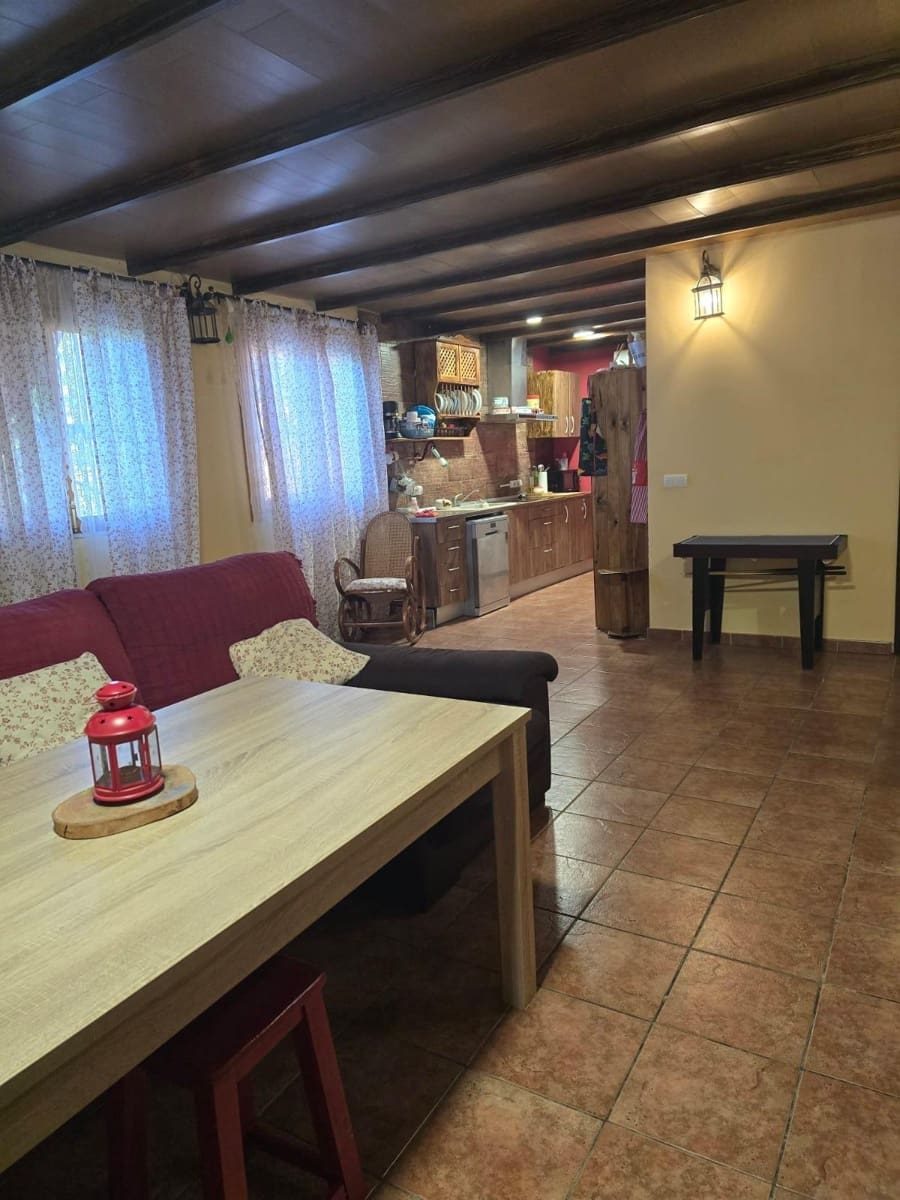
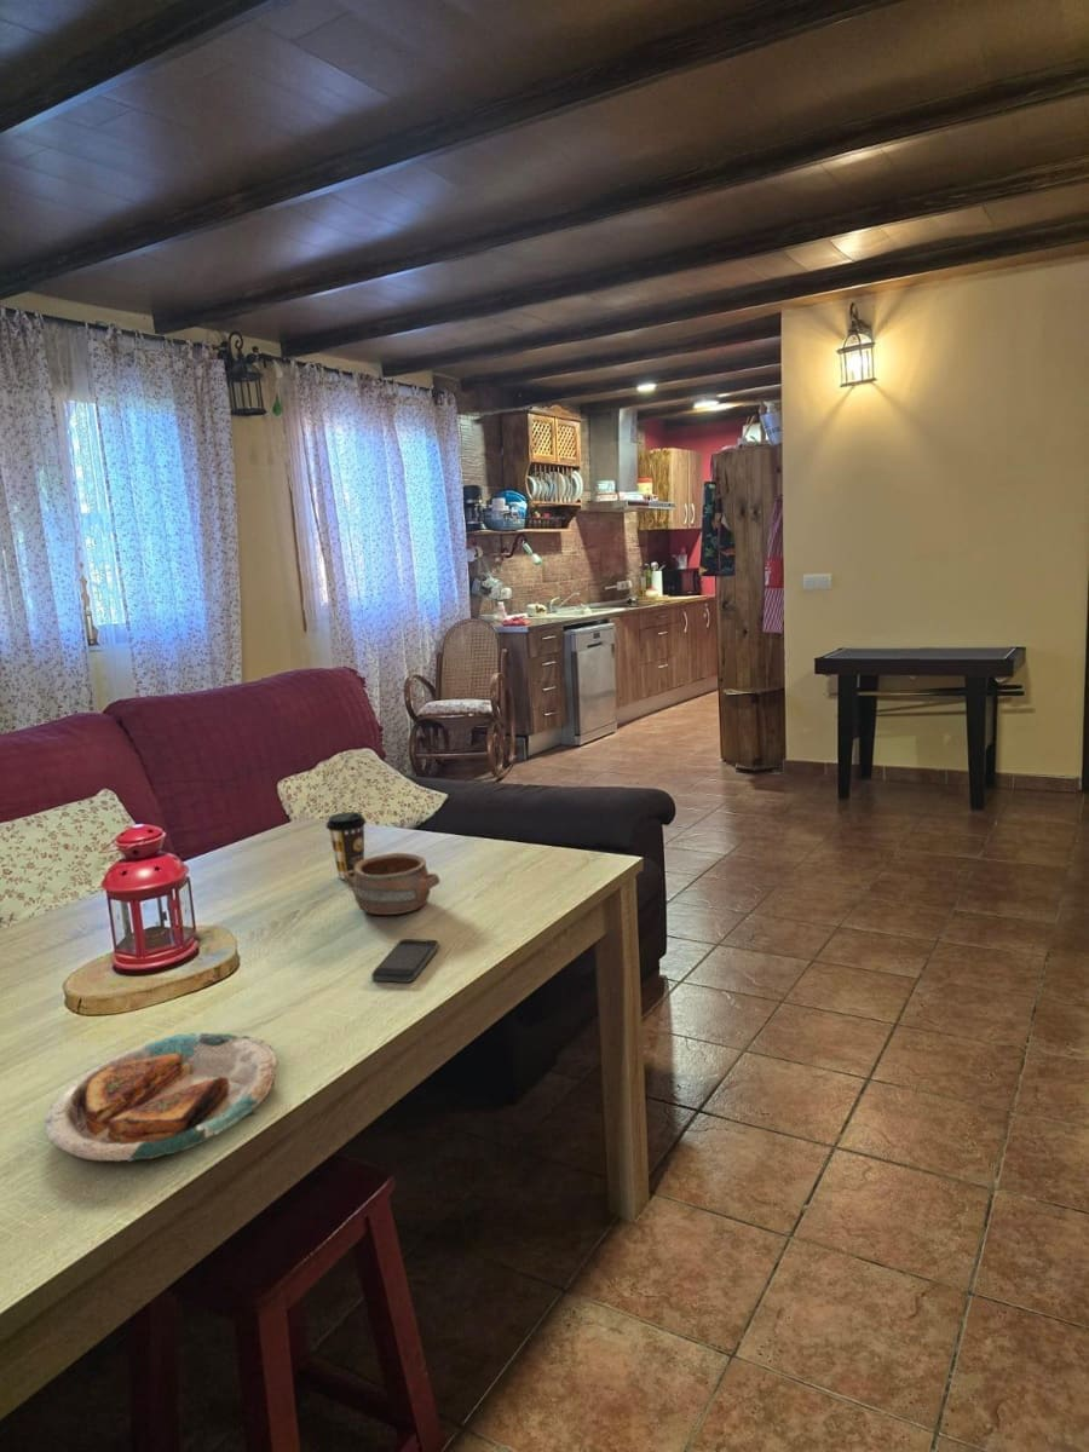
+ pottery [344,852,442,916]
+ coffee cup [324,811,367,881]
+ smartphone [370,938,440,984]
+ plate [44,1032,280,1164]
